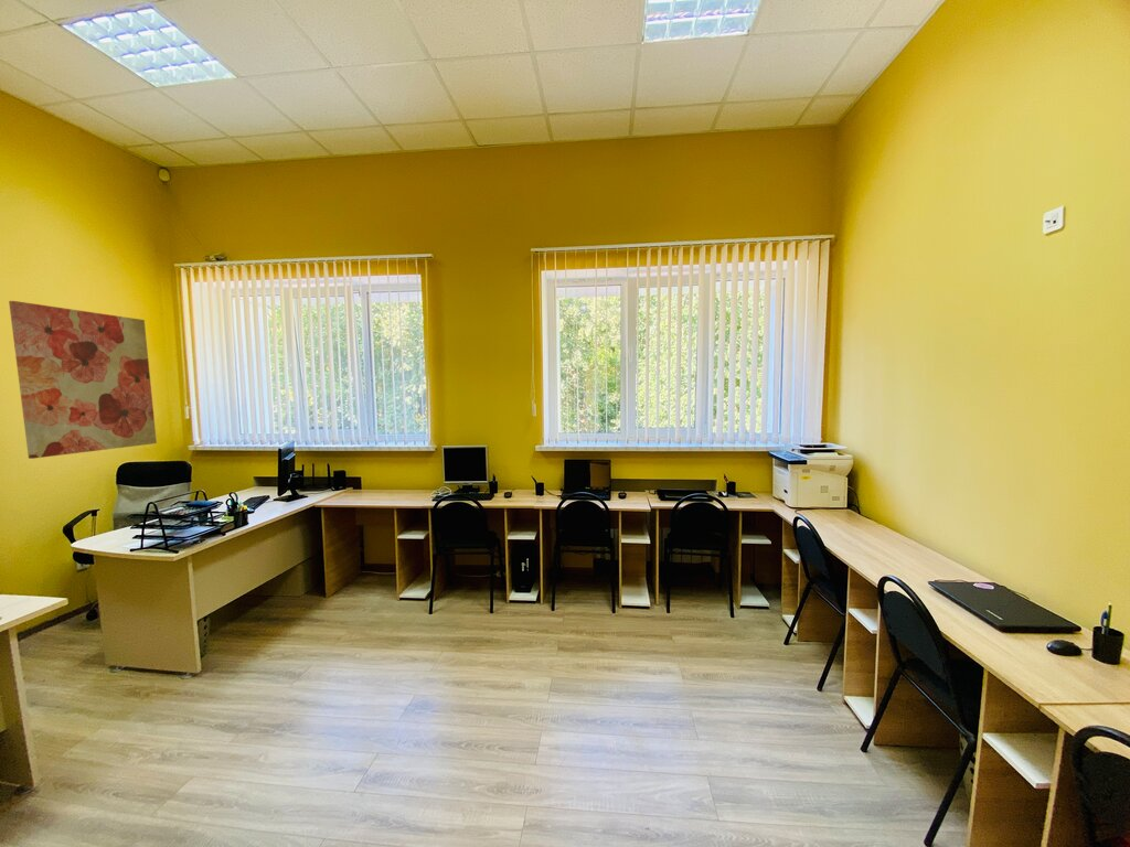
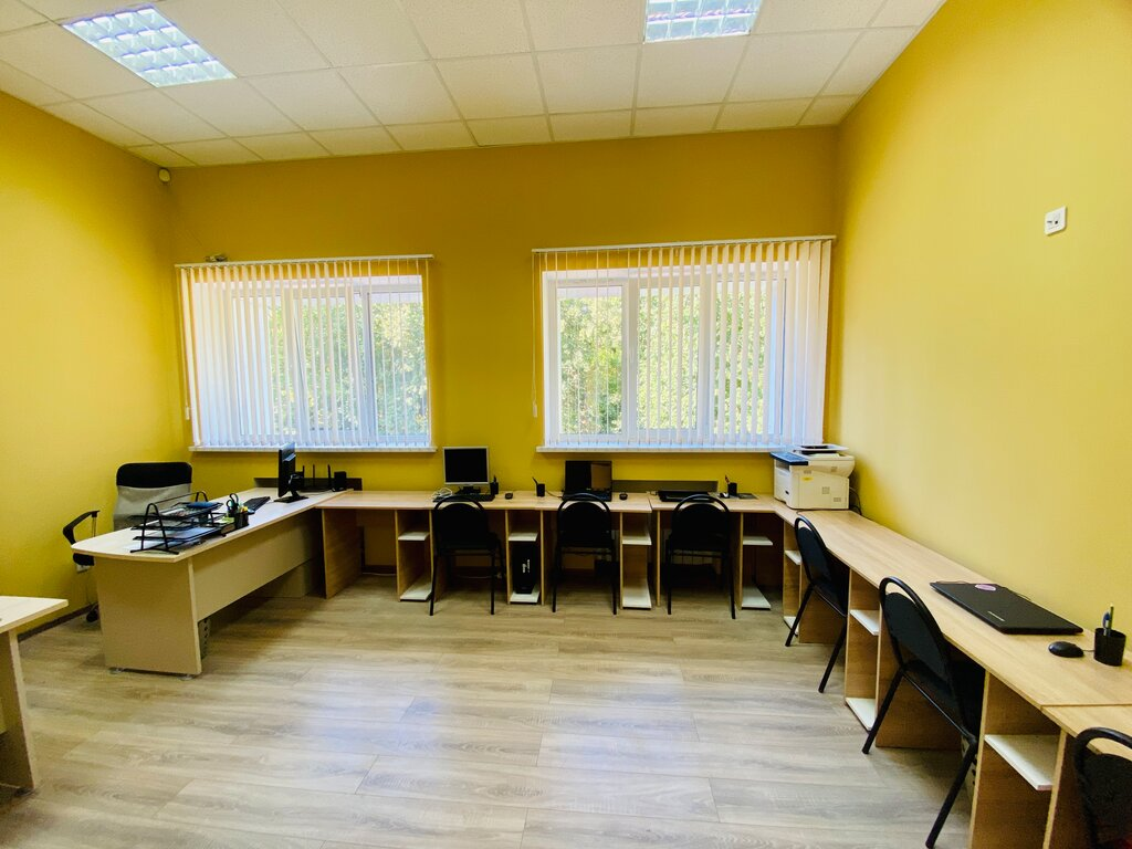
- wall art [8,300,158,460]
